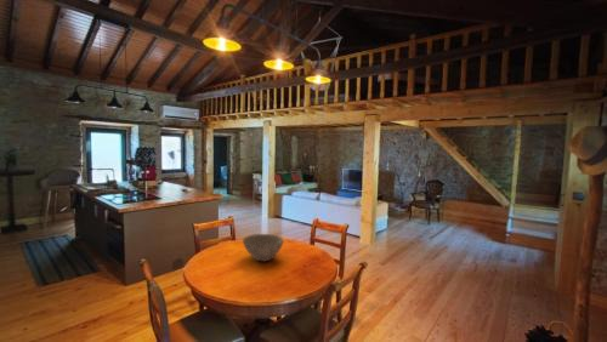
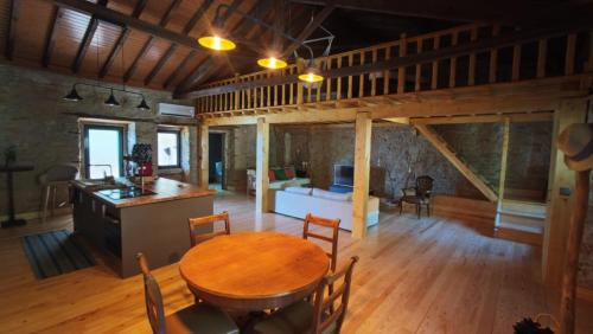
- bowl [242,233,285,262]
